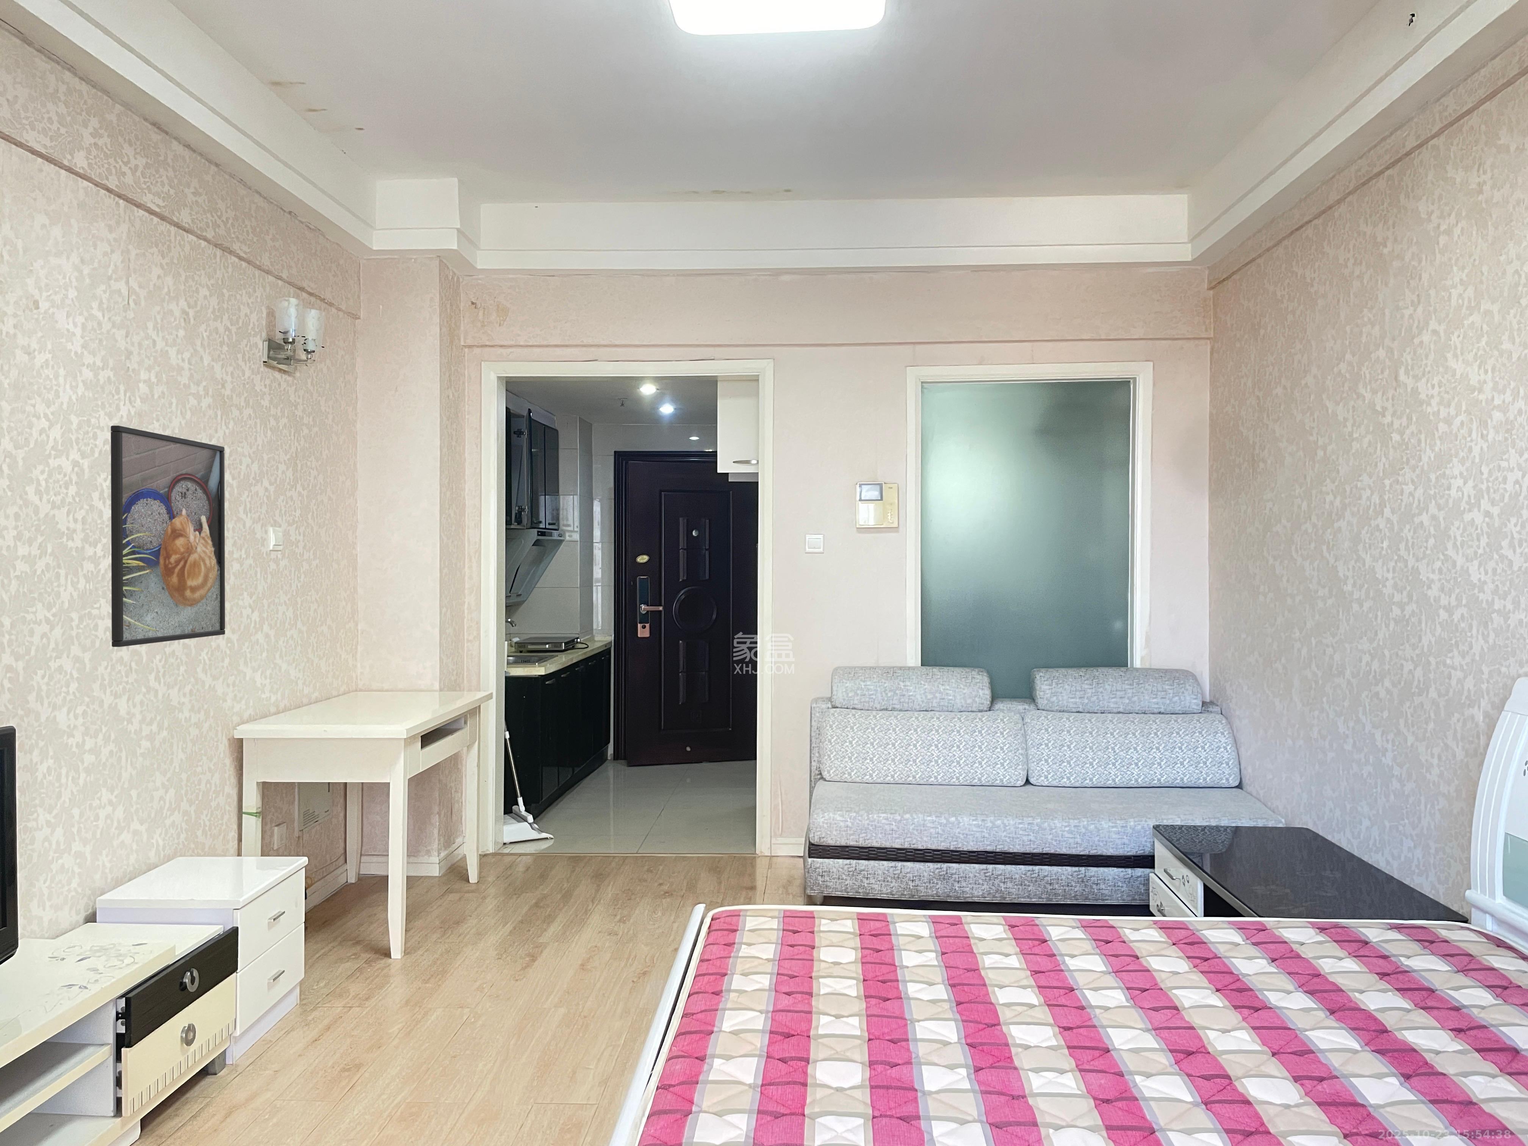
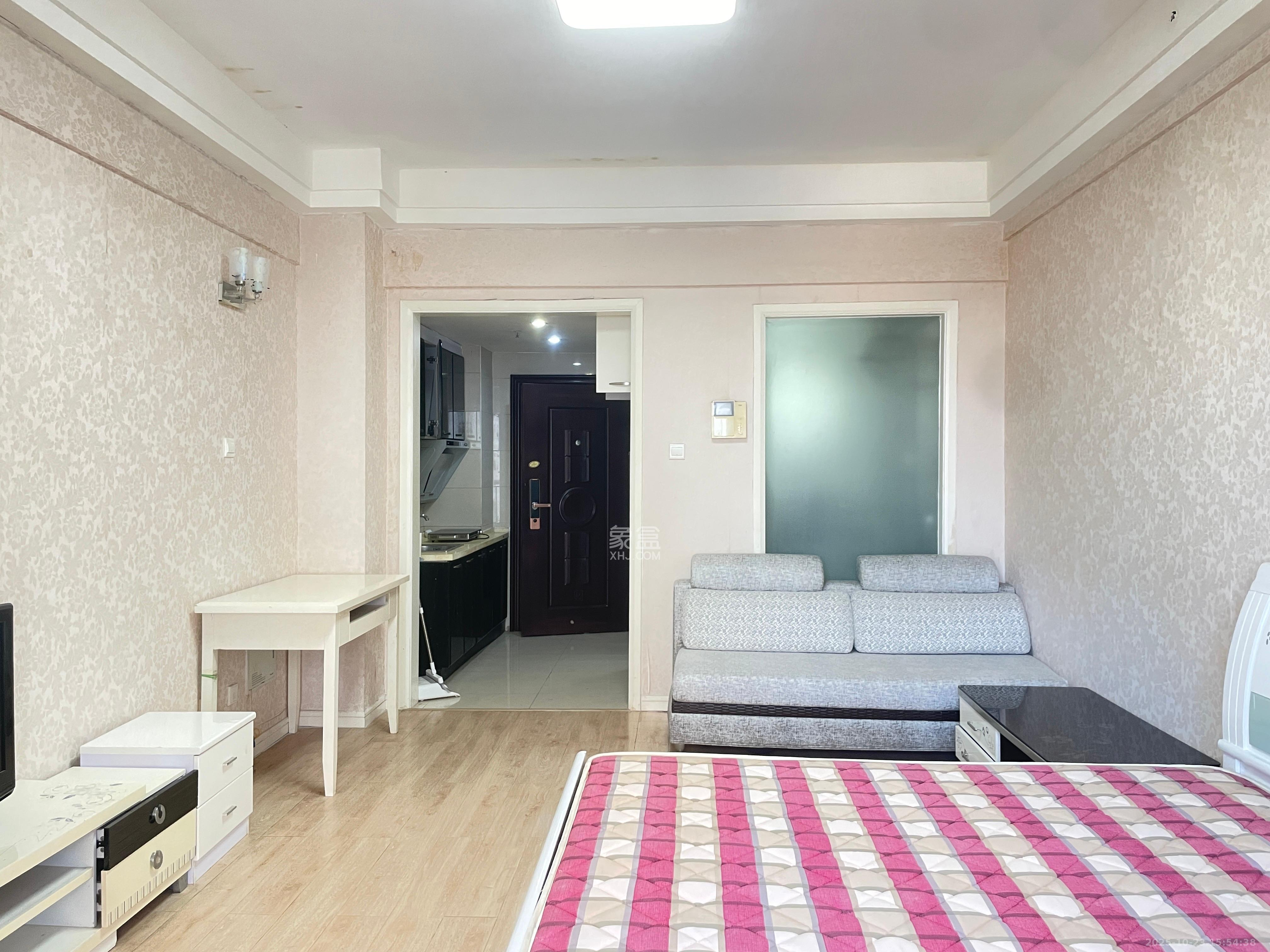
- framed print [111,425,225,648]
